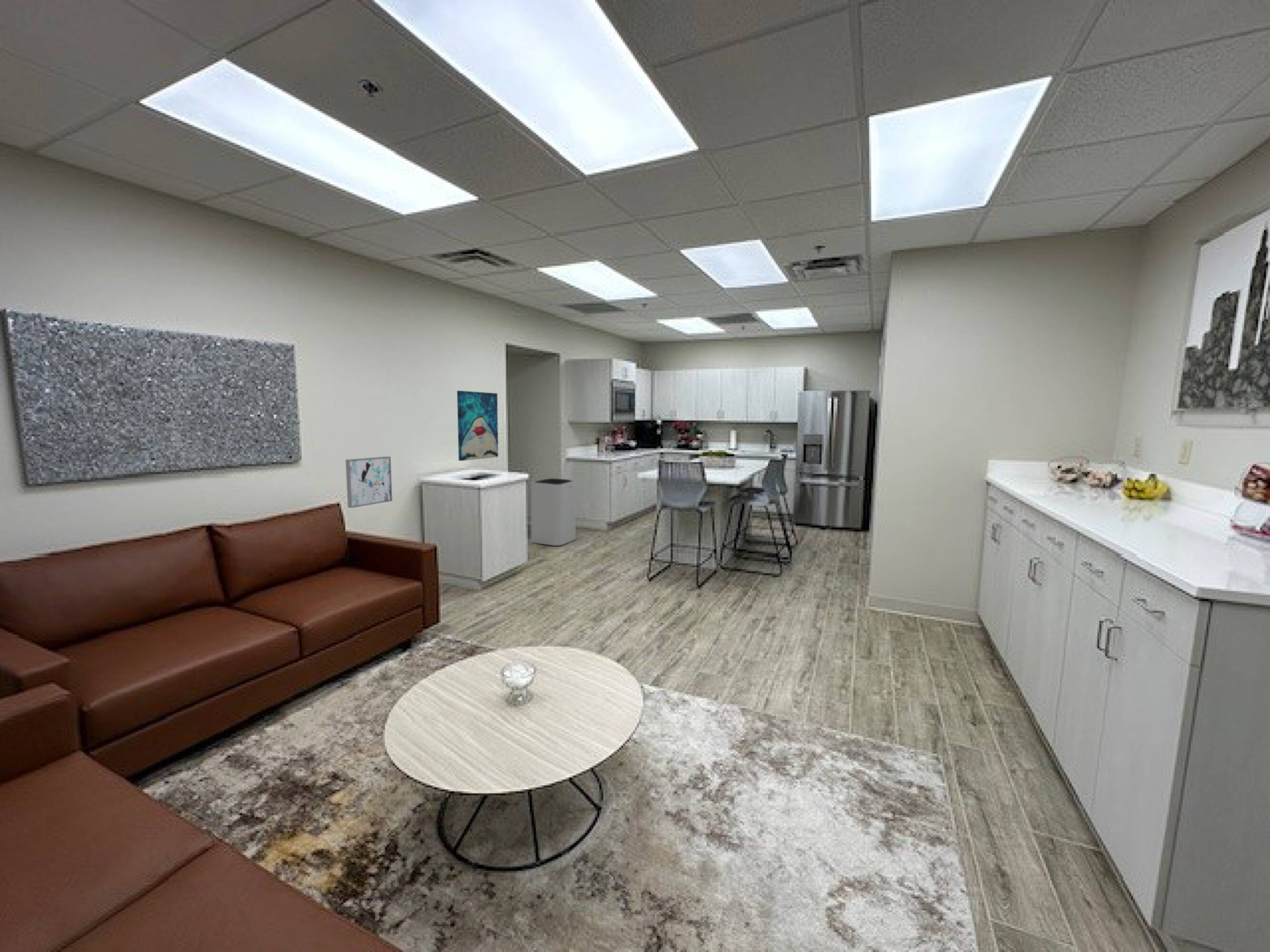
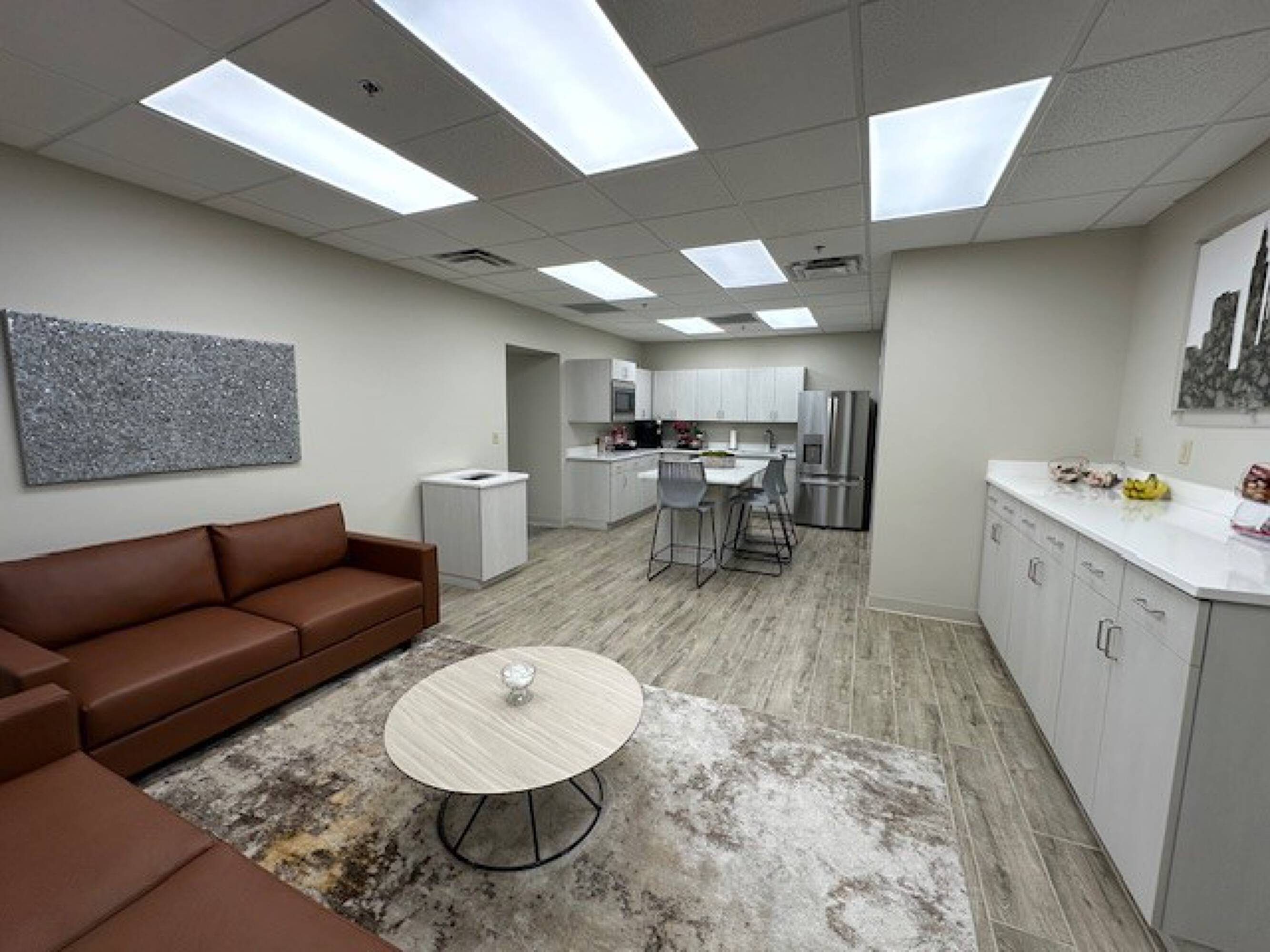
- wall art [345,456,393,508]
- trash can [530,478,576,546]
- wall art [457,390,499,461]
